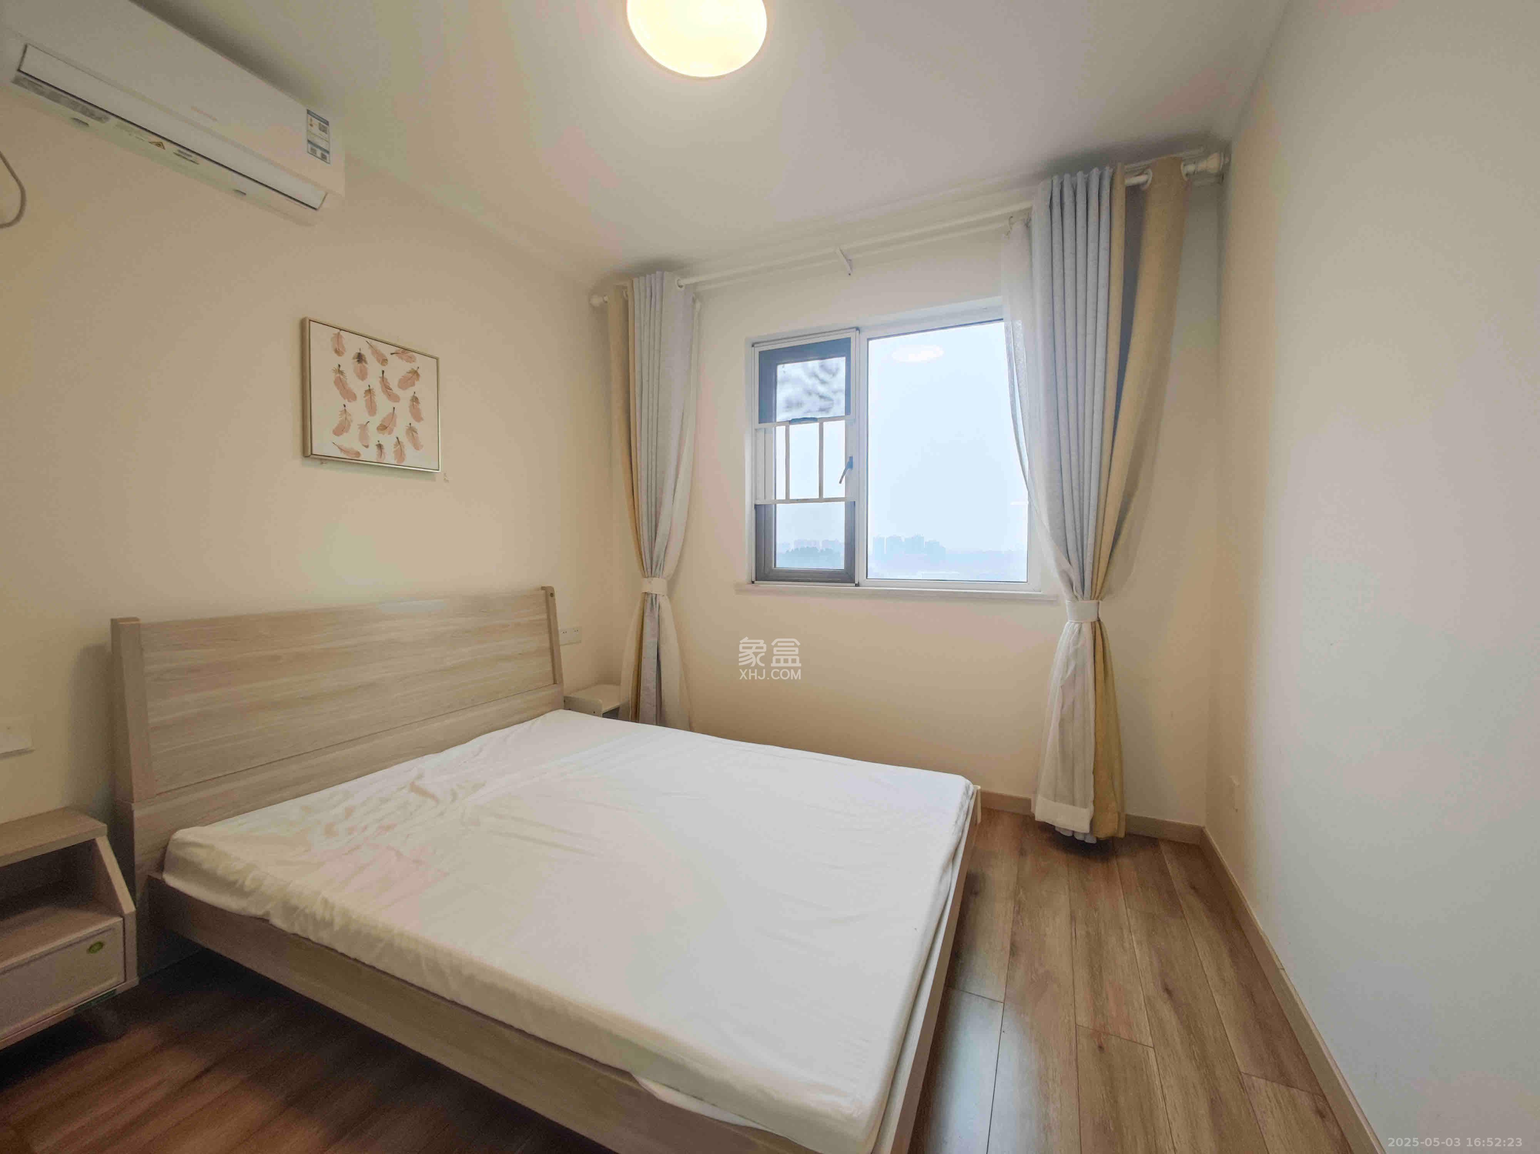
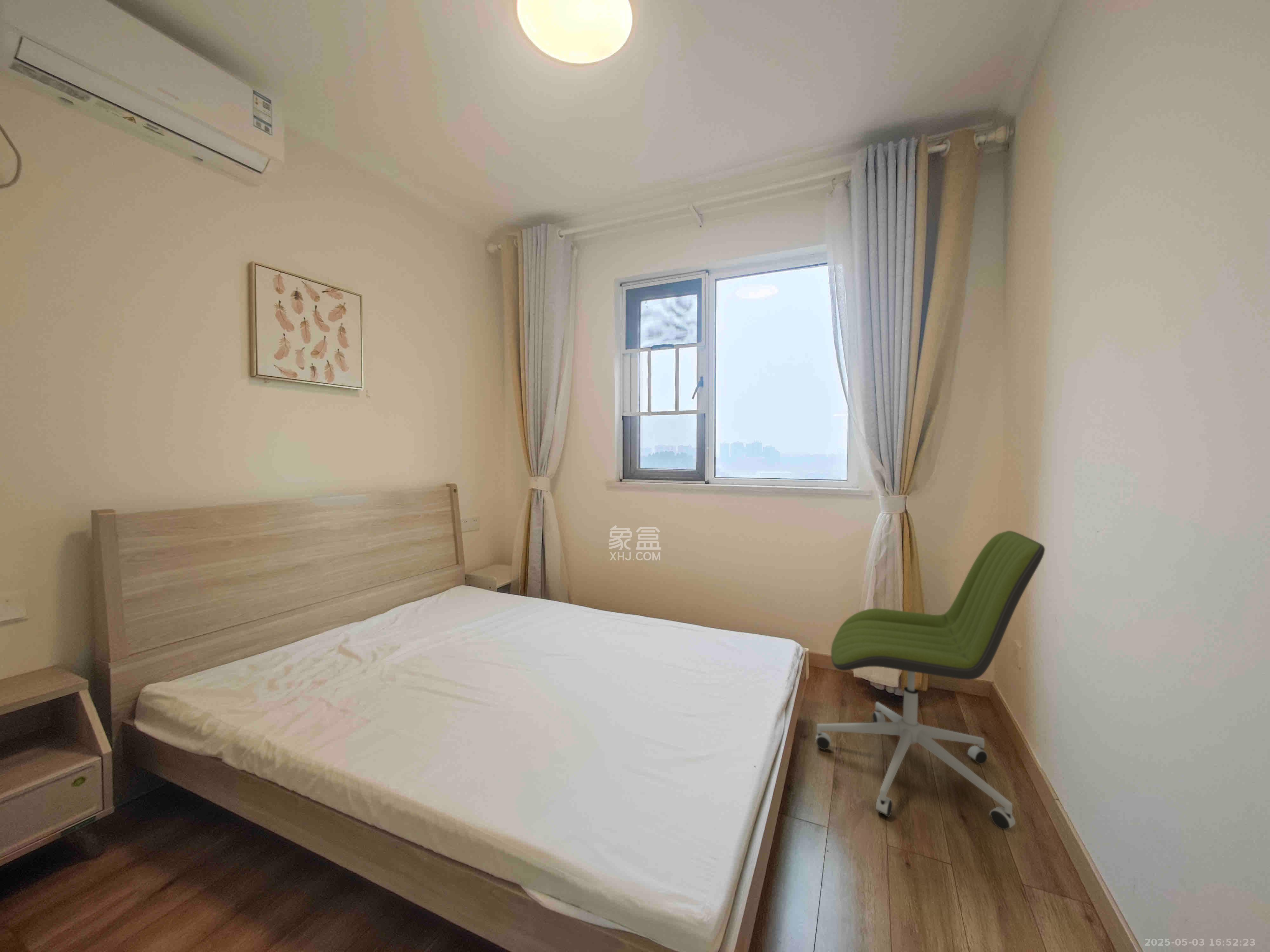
+ office chair [815,531,1045,830]
